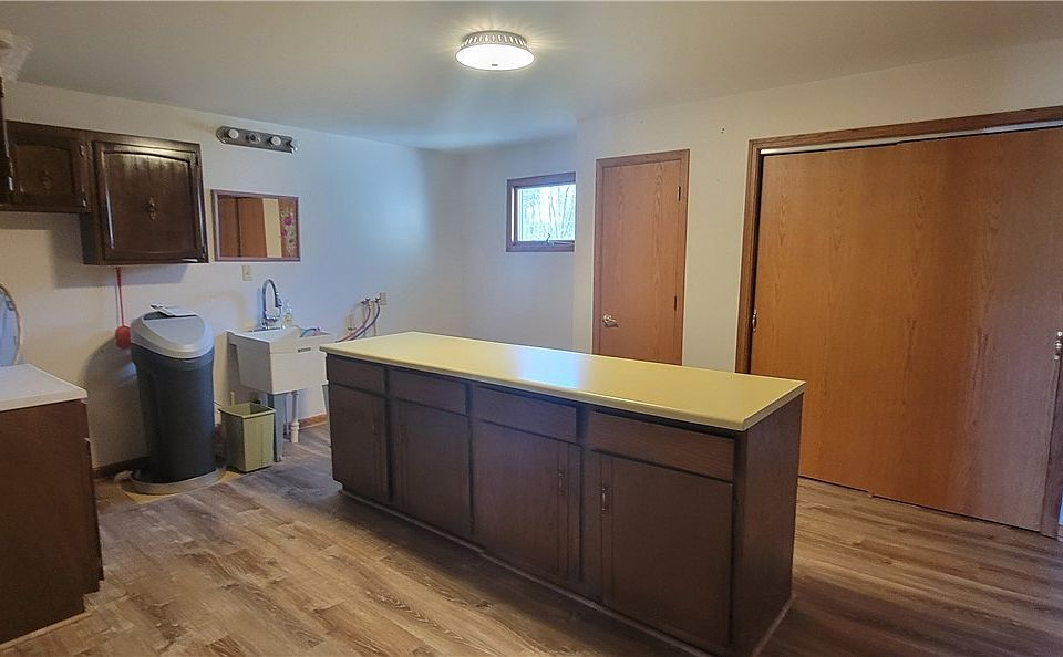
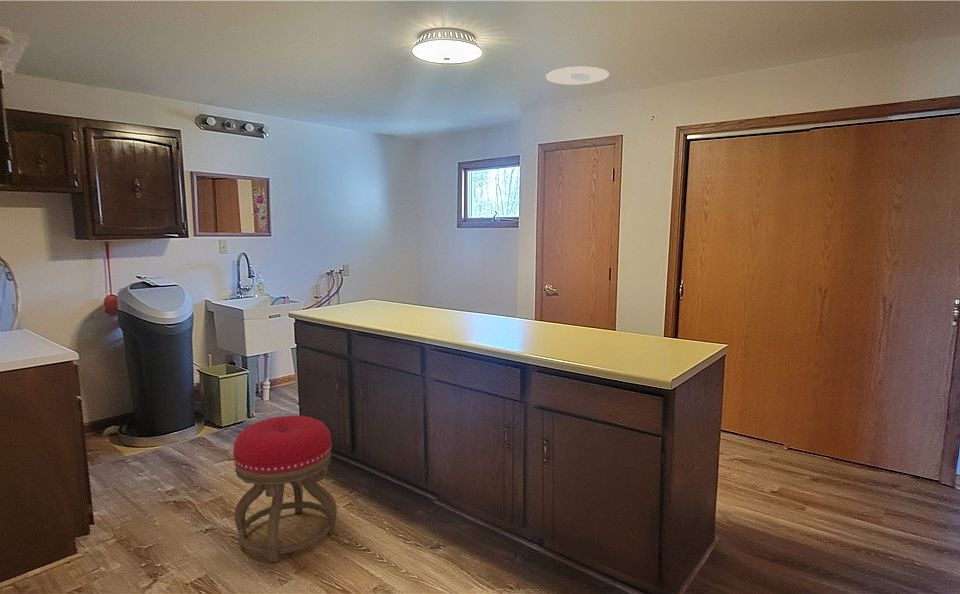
+ stool [232,415,338,563]
+ recessed light [545,66,610,86]
